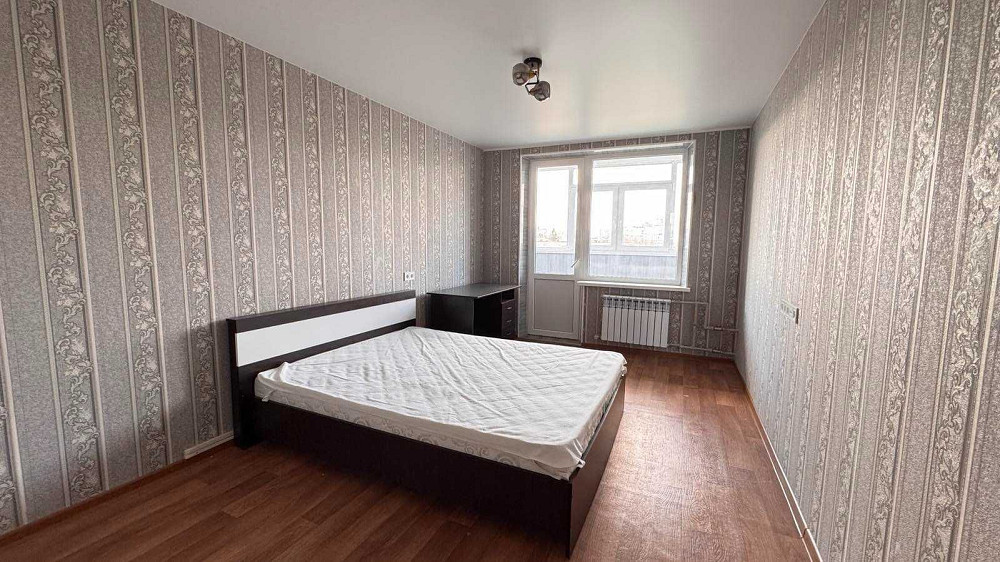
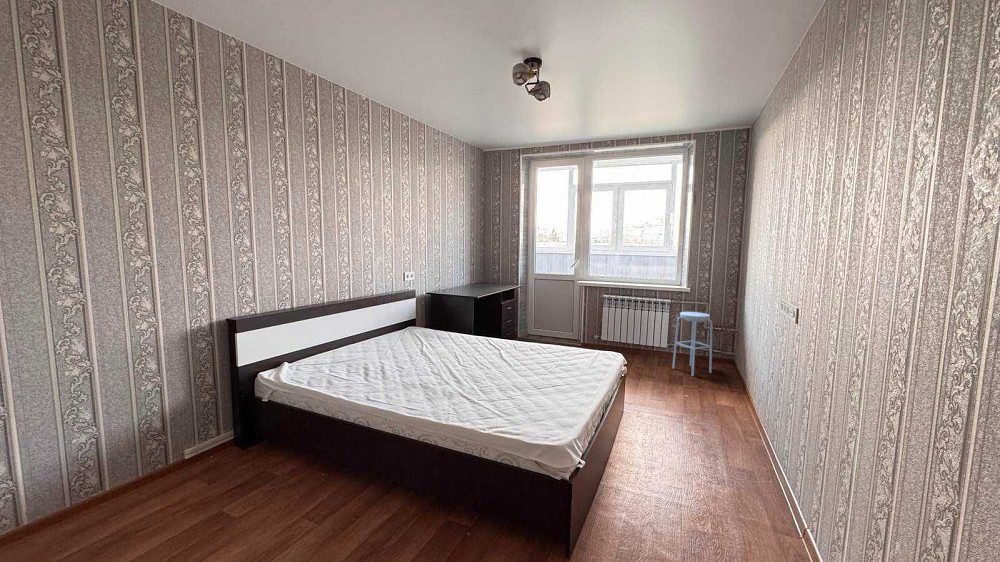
+ stool [671,311,713,377]
